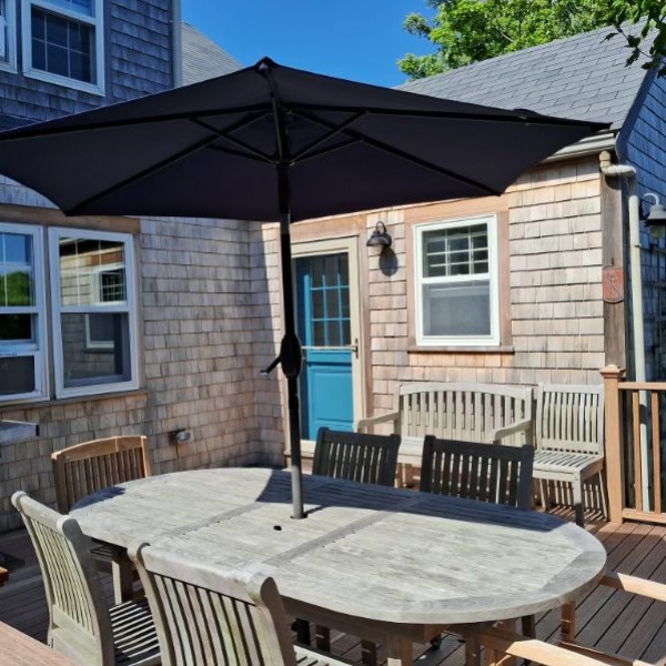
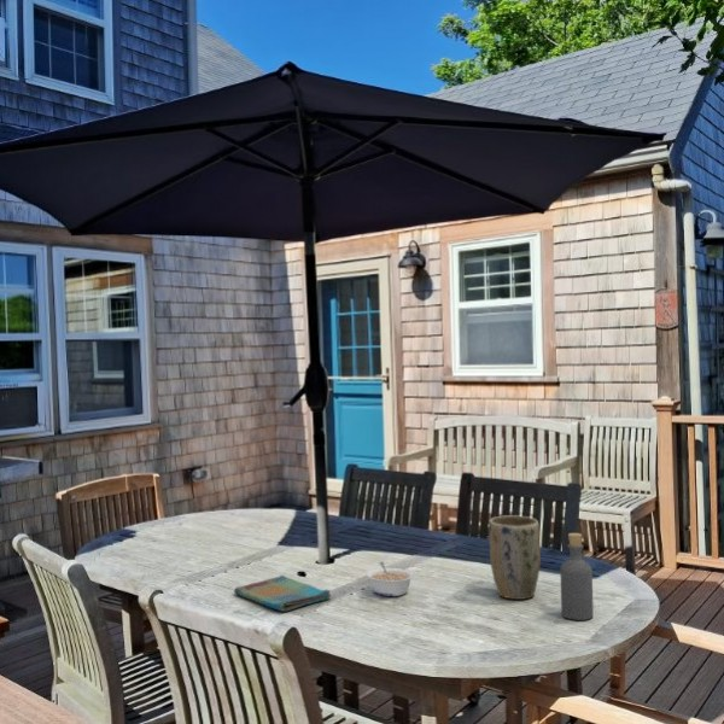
+ legume [366,561,415,597]
+ plant pot [487,514,542,601]
+ bottle [560,532,595,621]
+ dish towel [233,574,333,613]
